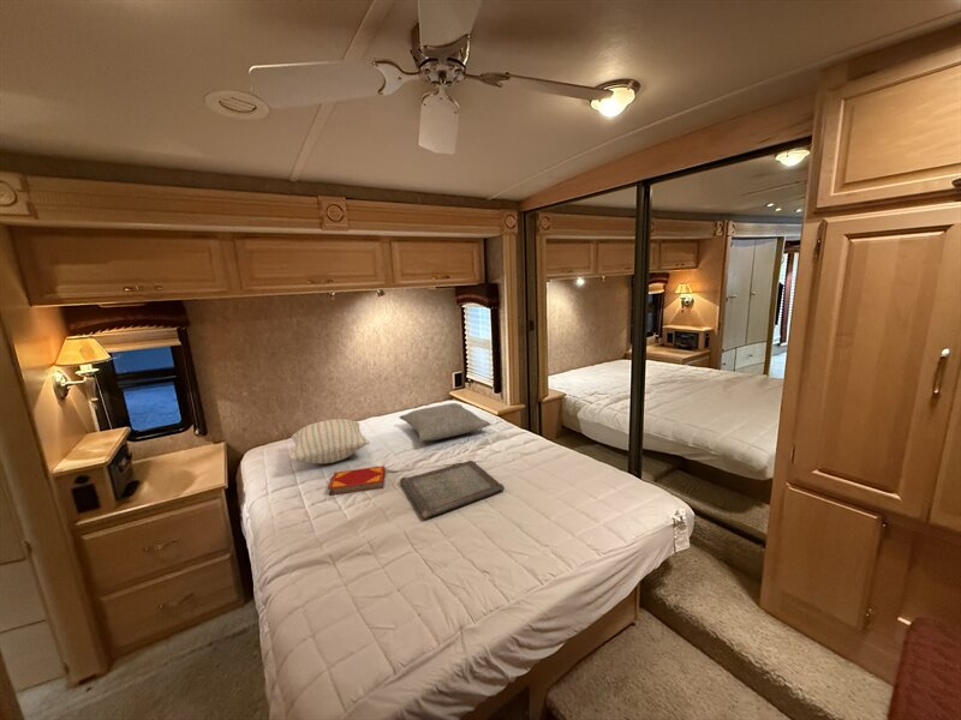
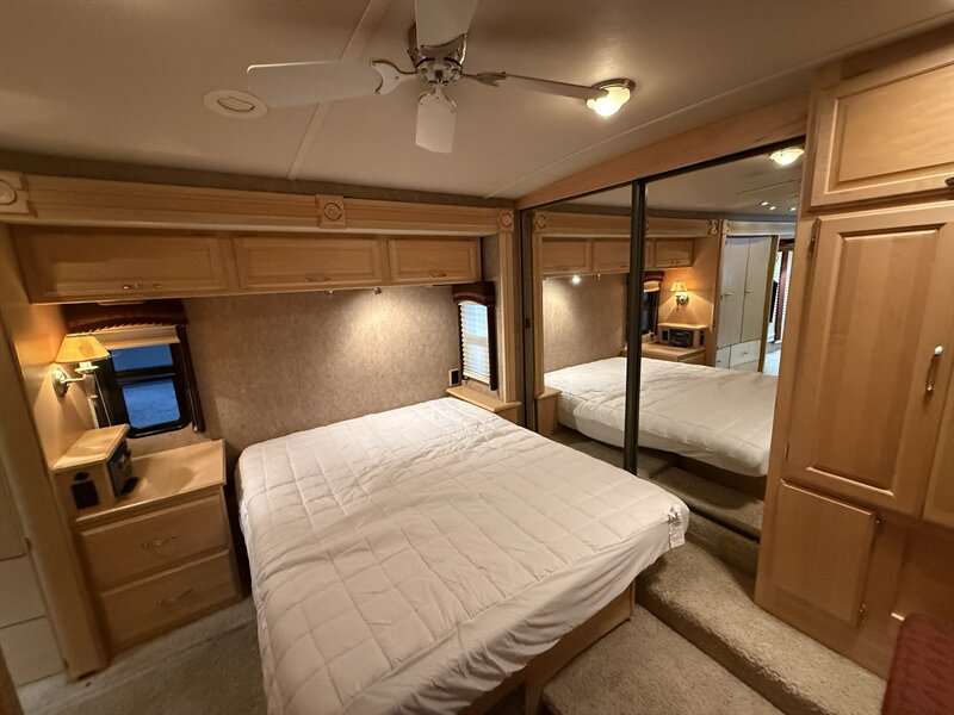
- hardback book [327,464,387,497]
- serving tray [399,460,506,520]
- pillow [398,402,491,443]
- pillow [288,418,371,464]
